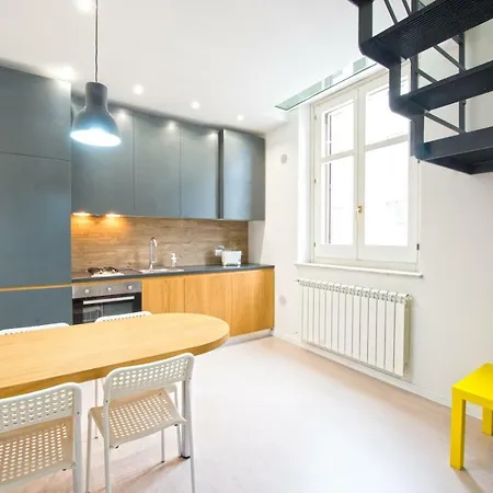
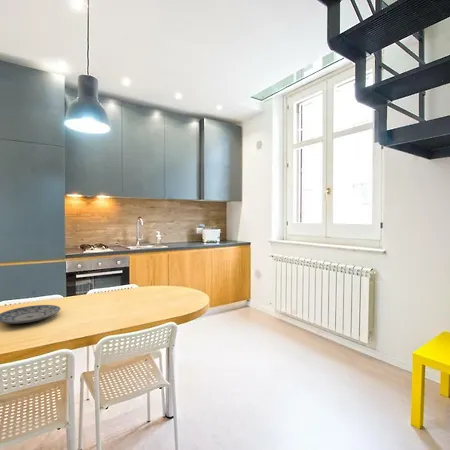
+ plate [0,304,61,325]
